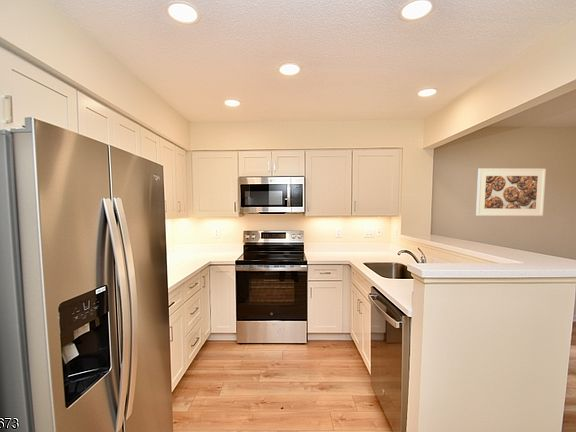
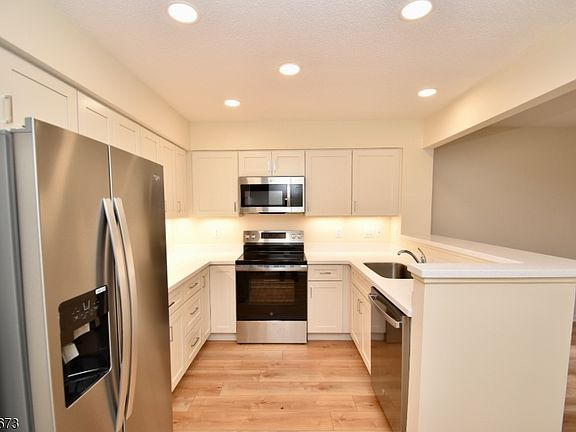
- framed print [475,168,547,217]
